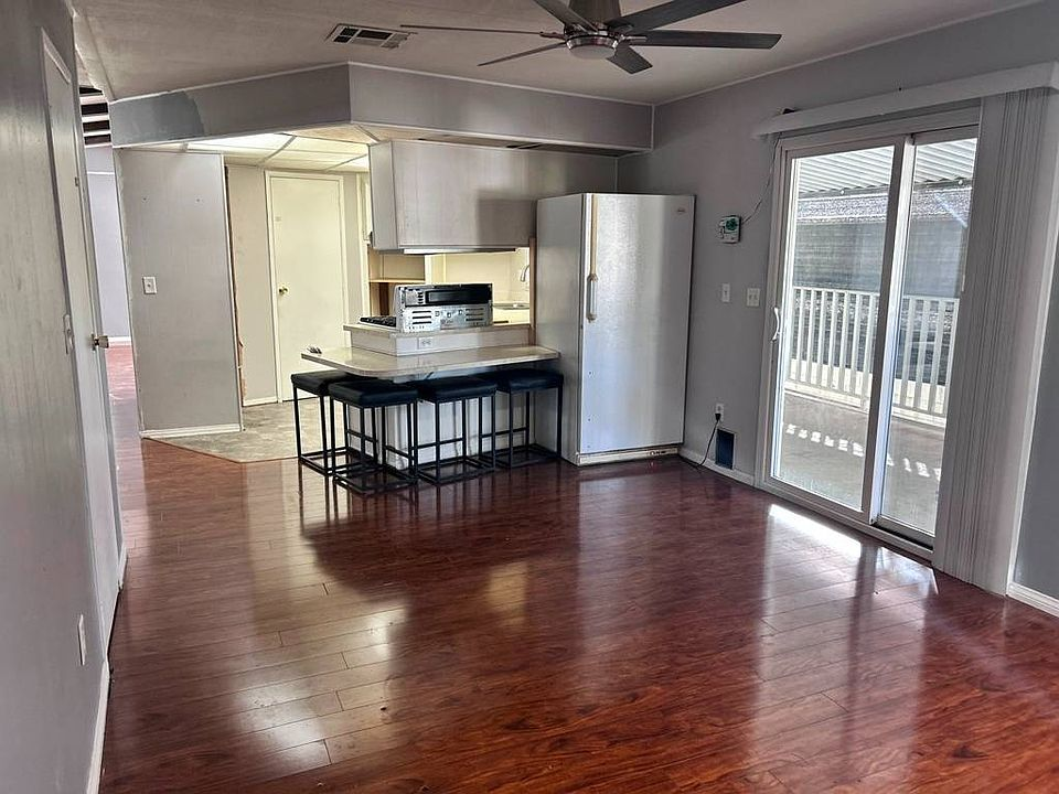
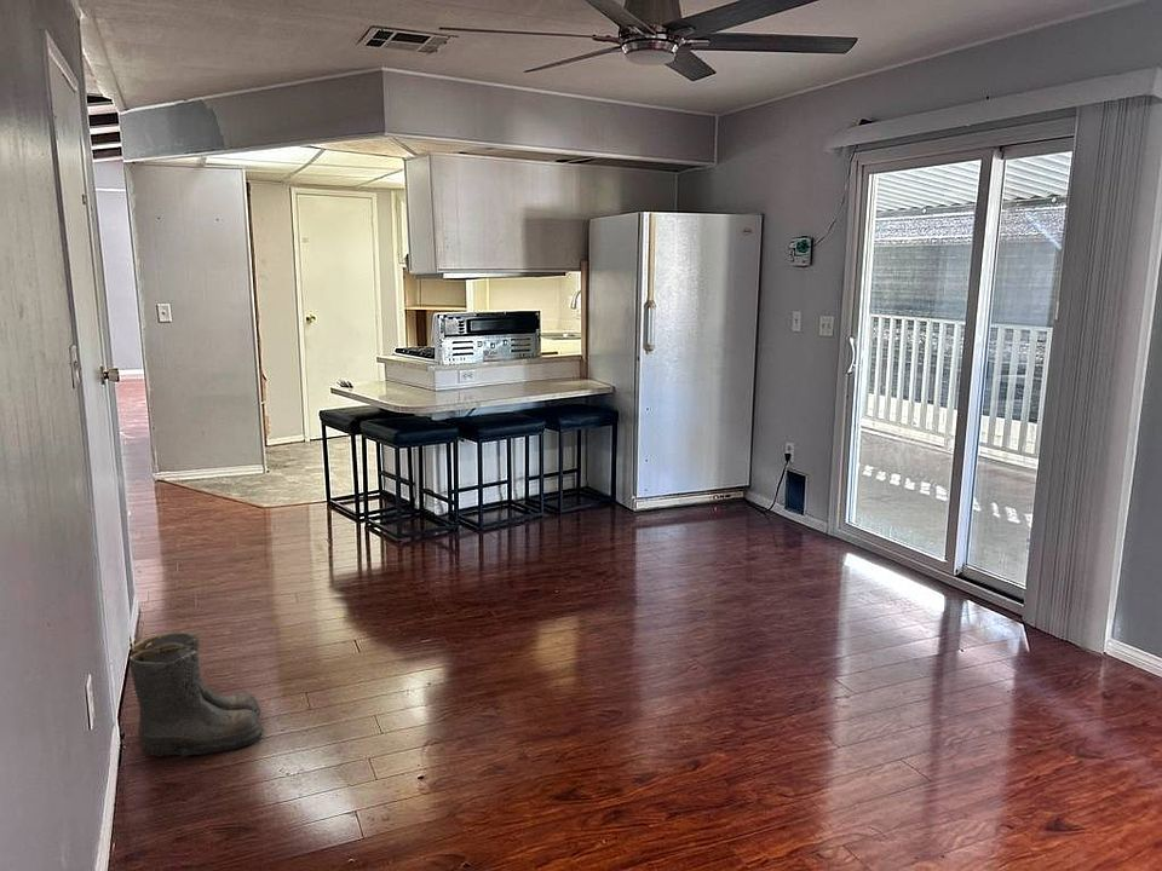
+ boots [128,631,266,757]
